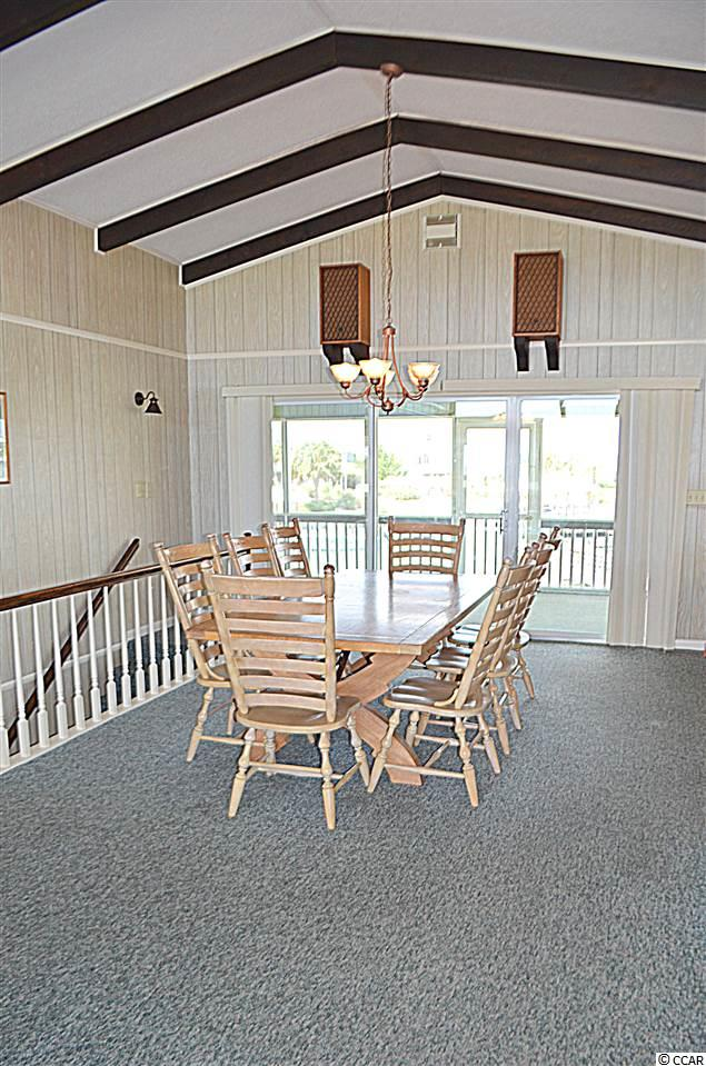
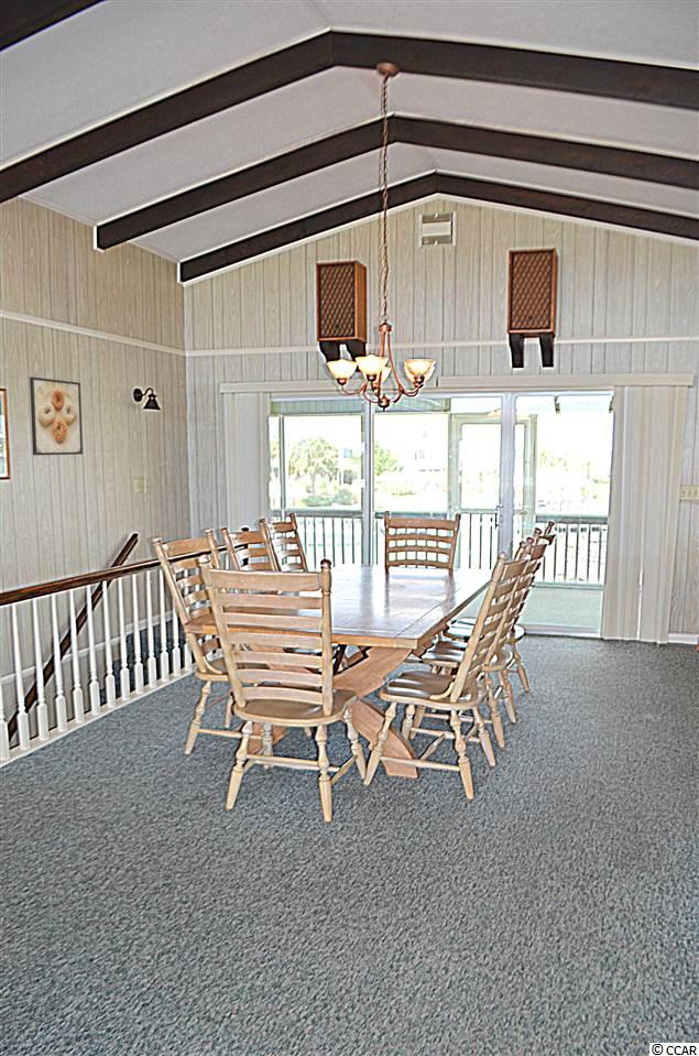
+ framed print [29,375,84,456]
